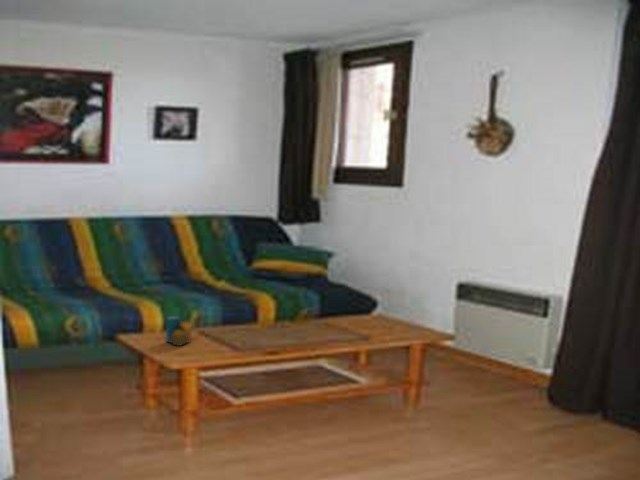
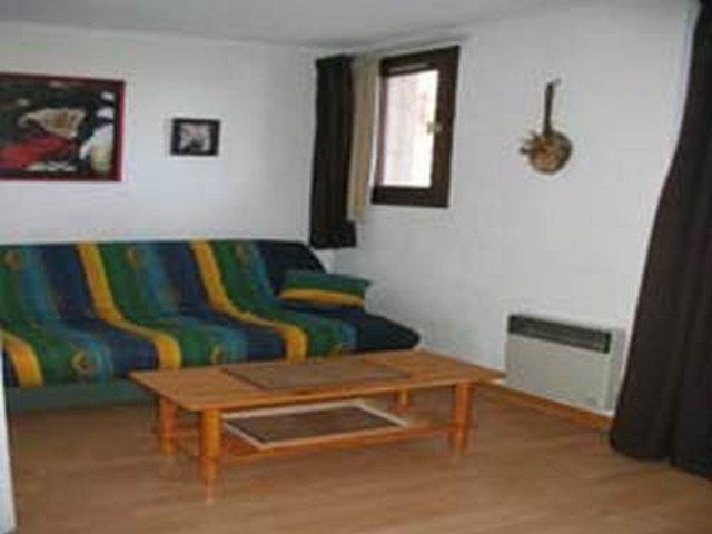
- candle [165,315,193,347]
